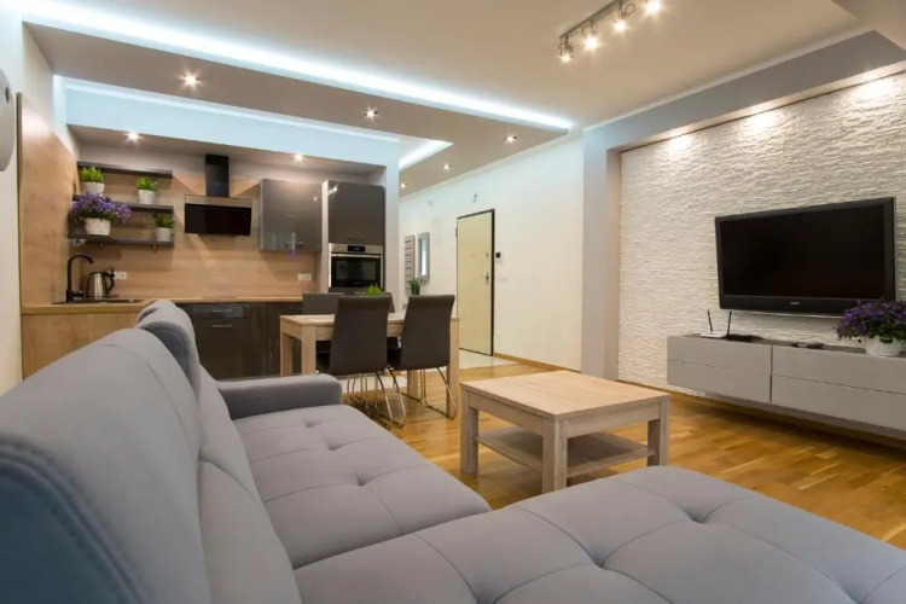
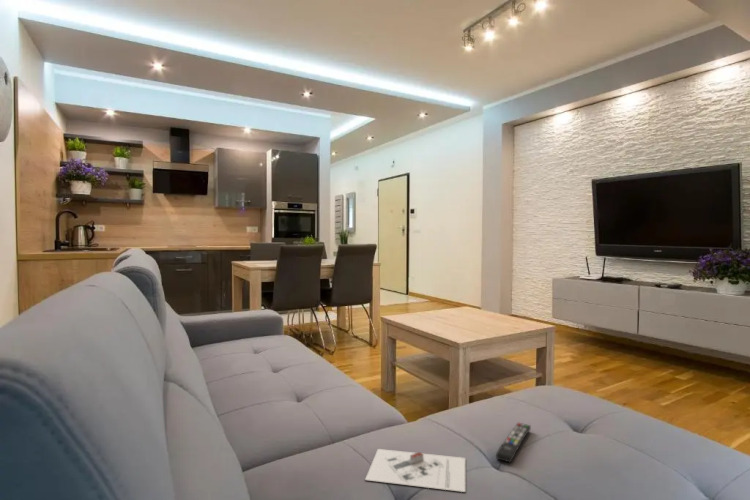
+ remote control [495,422,532,464]
+ architectural model [364,448,466,493]
